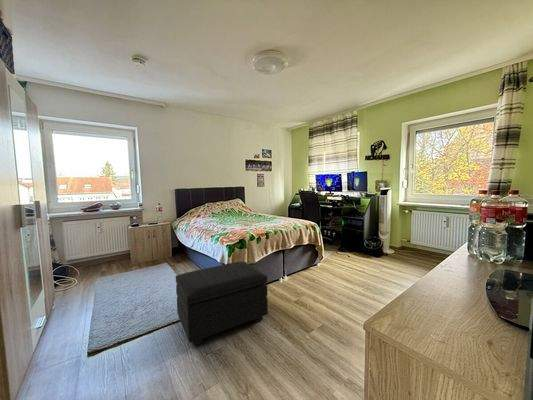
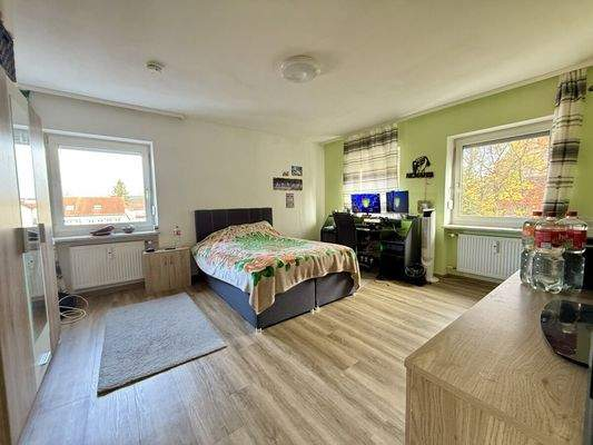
- footstool [175,260,269,346]
